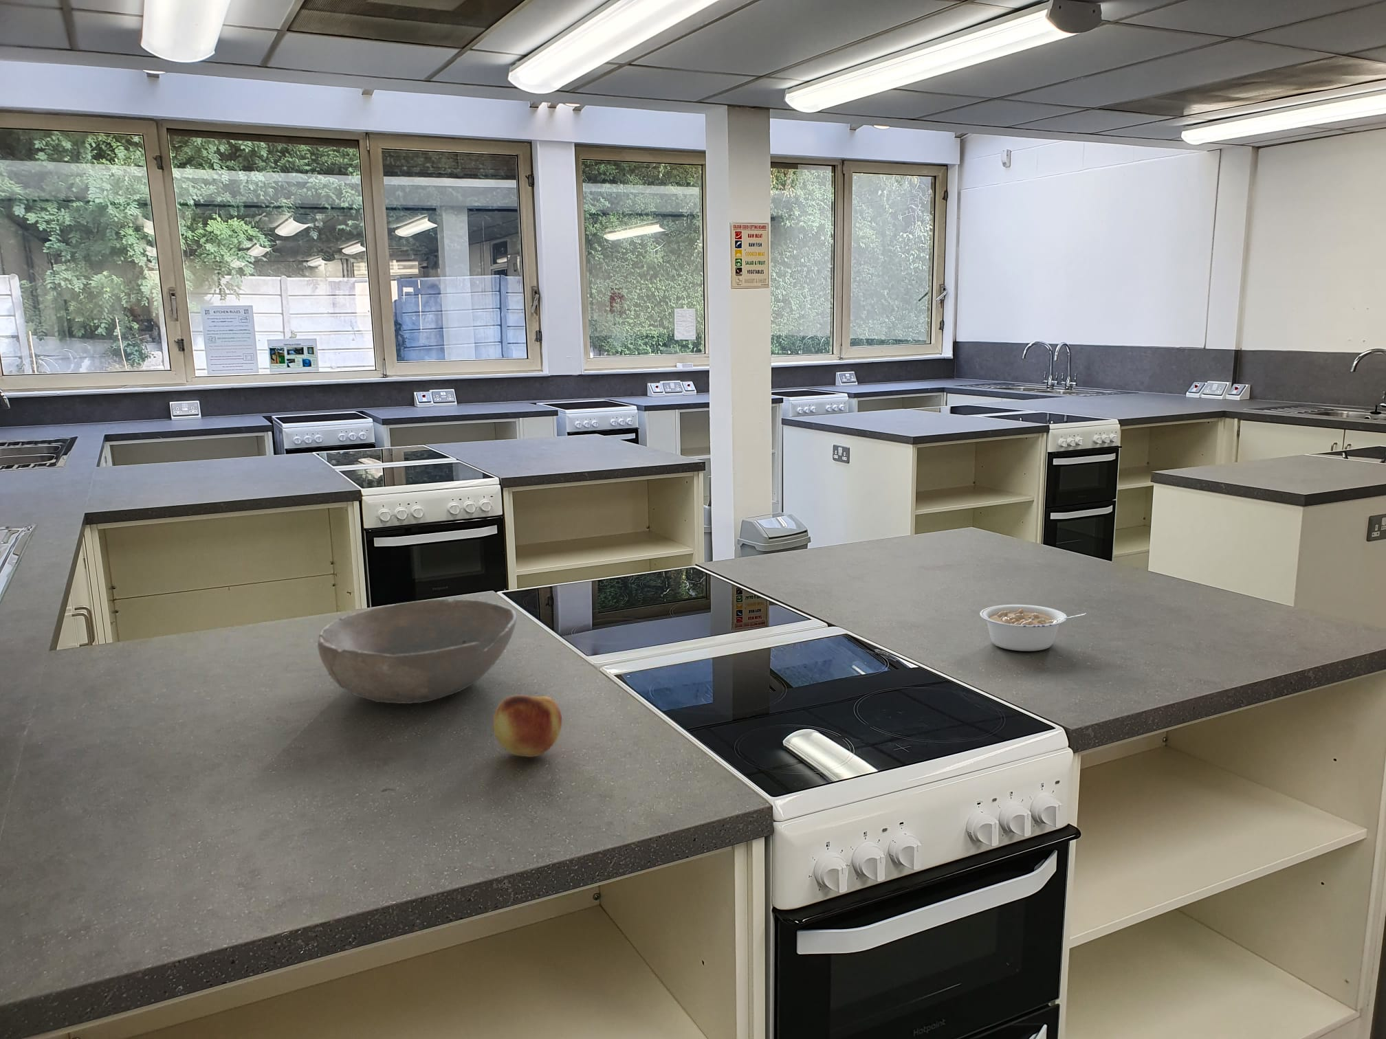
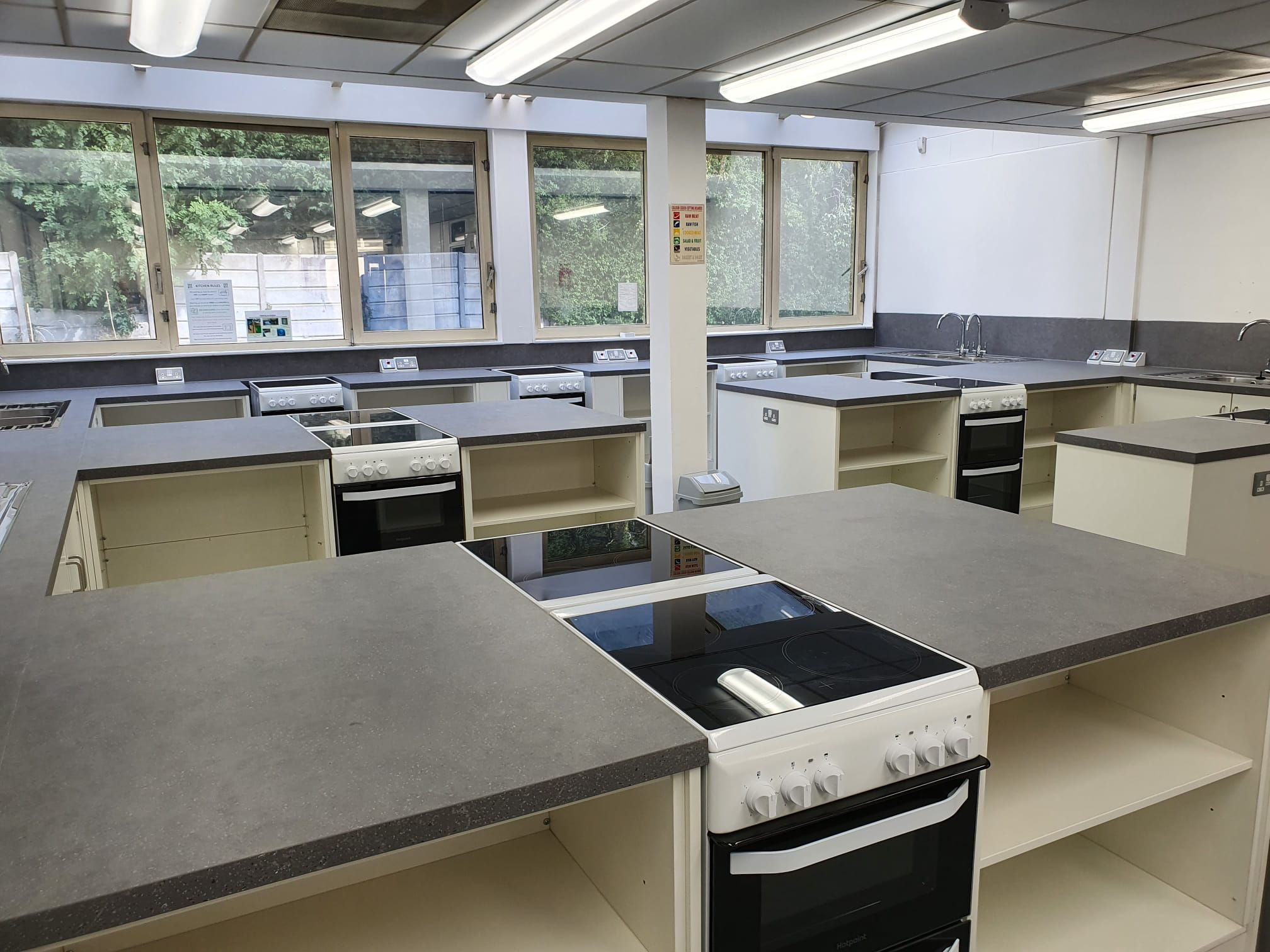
- fruit [492,695,562,757]
- legume [979,604,1086,652]
- bowl [316,598,517,704]
